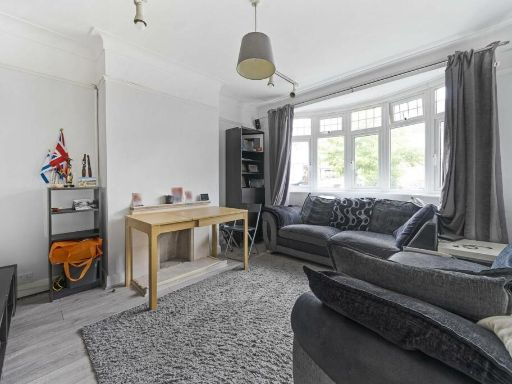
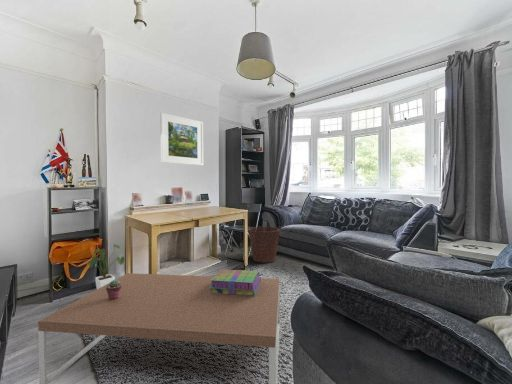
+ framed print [159,112,204,166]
+ potted succulent [106,279,122,300]
+ house plant [86,242,125,290]
+ stack of books [209,269,261,296]
+ basket [247,226,281,264]
+ coffee table [37,272,281,384]
